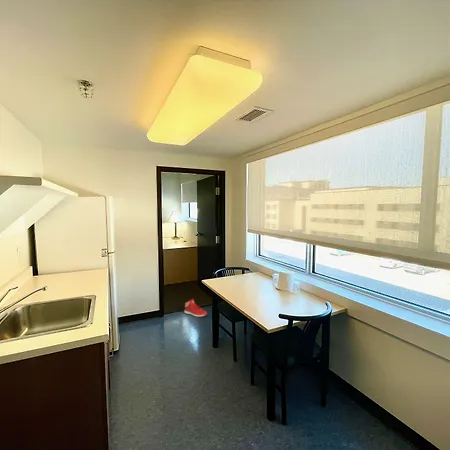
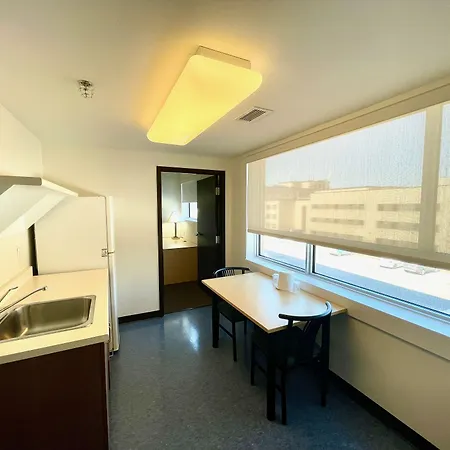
- sneaker [183,298,208,318]
